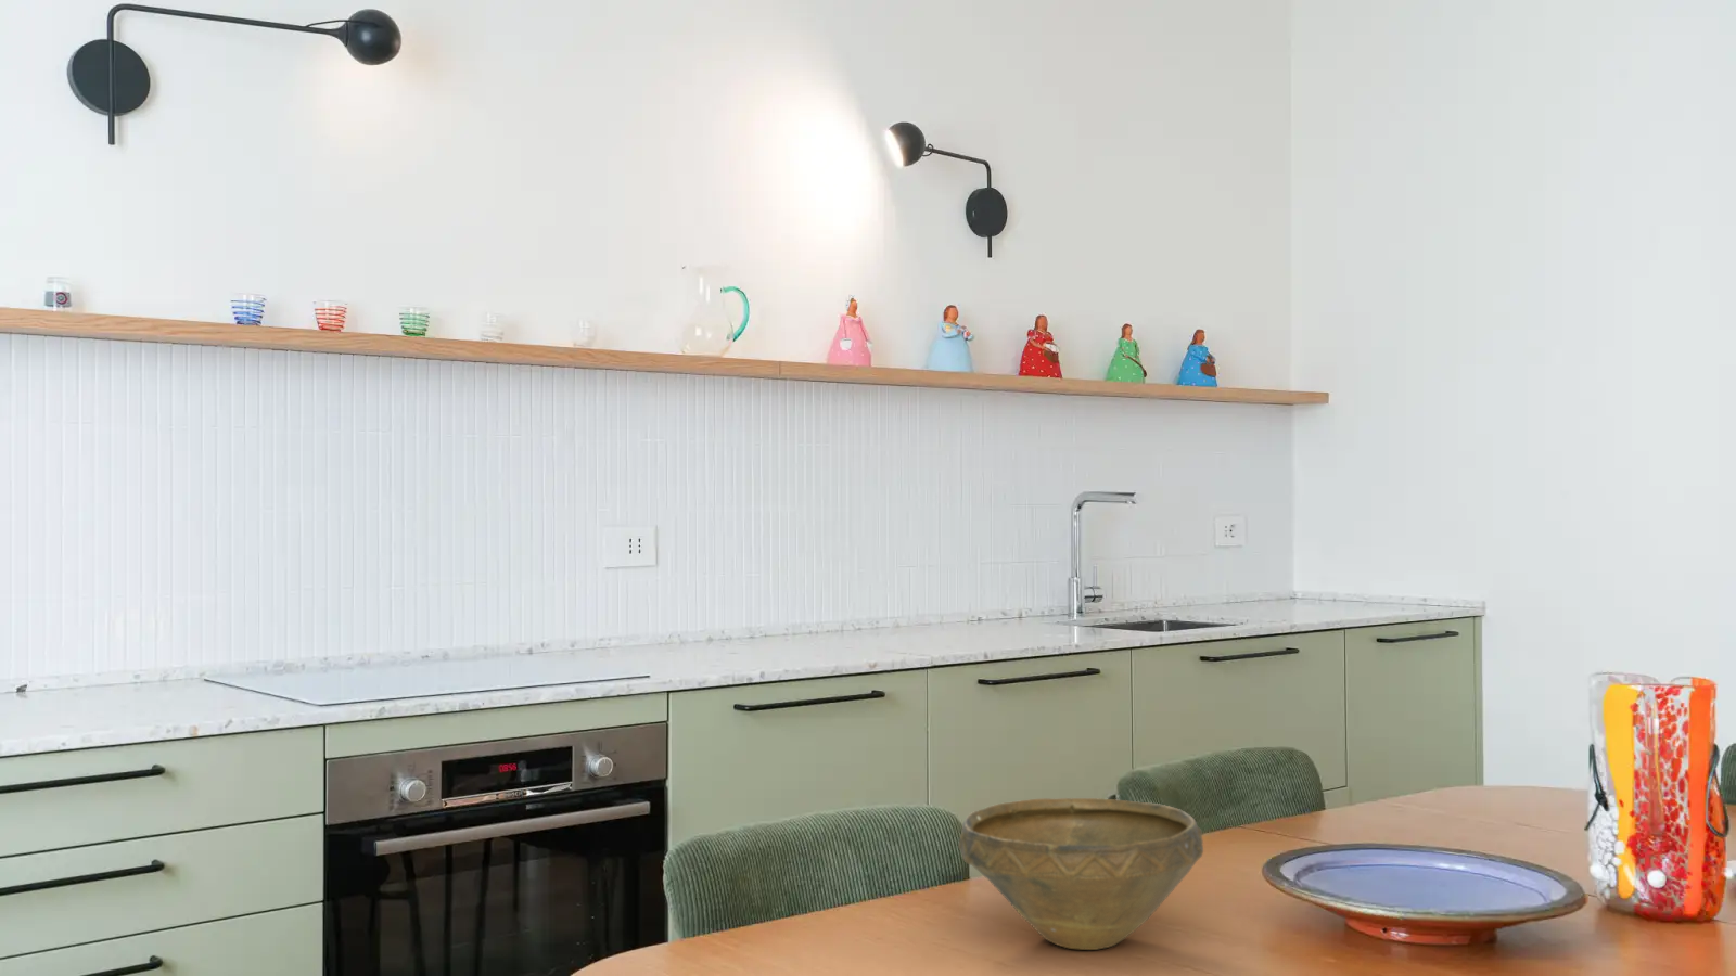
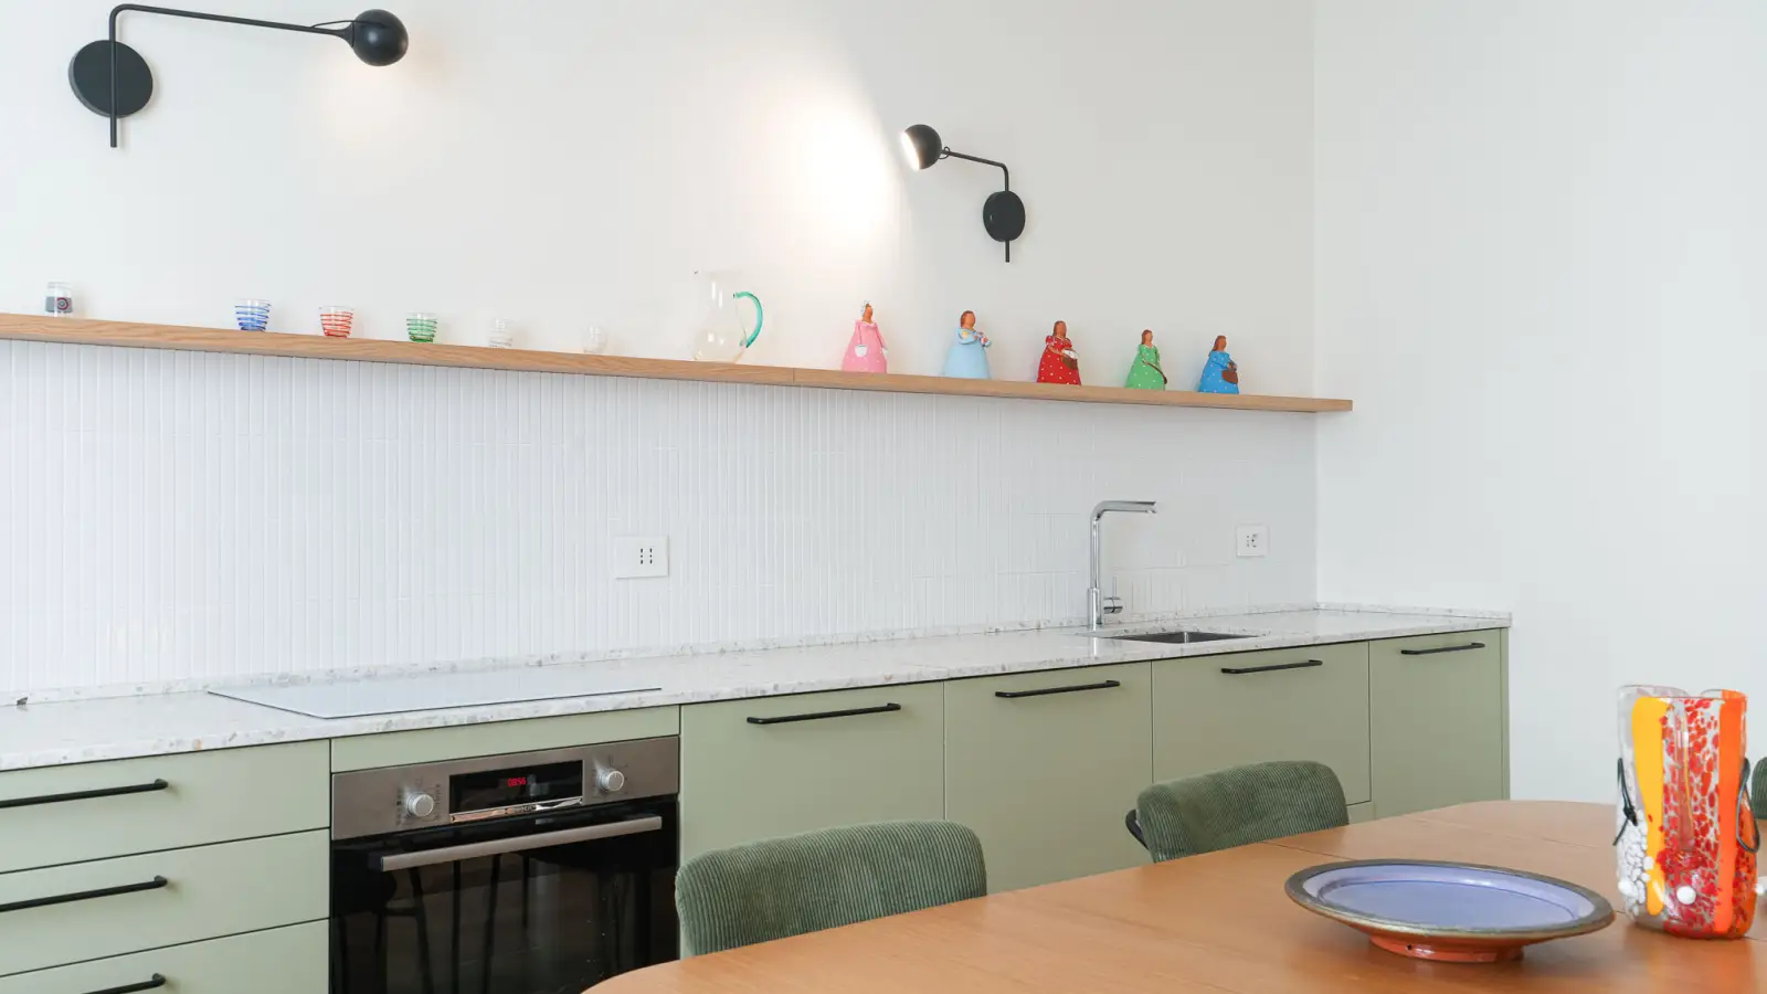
- bowl [959,797,1204,951]
